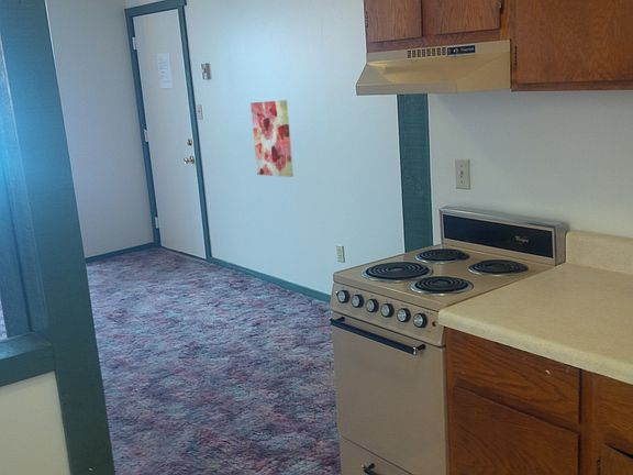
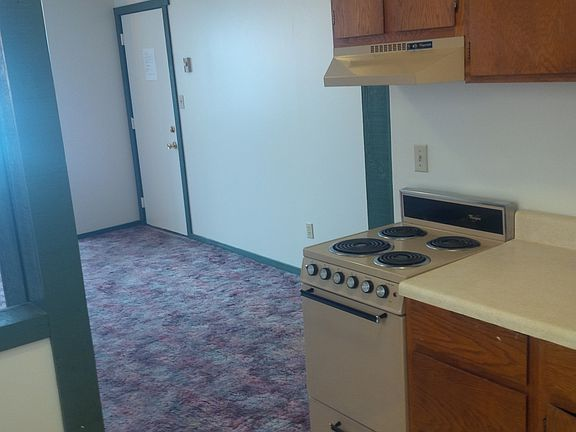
- wall art [249,99,295,178]
